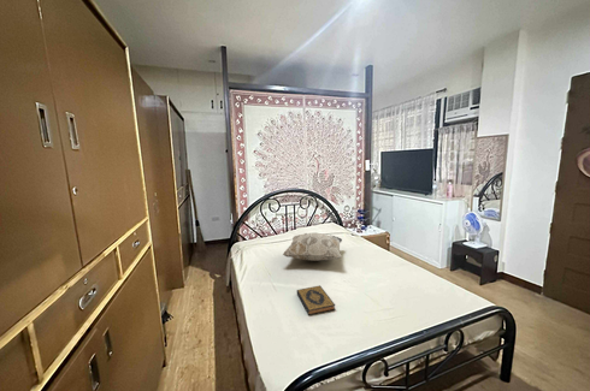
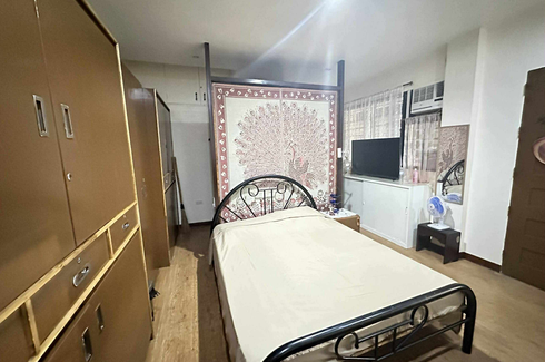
- decorative pillow [282,232,343,262]
- hardback book [295,284,336,316]
